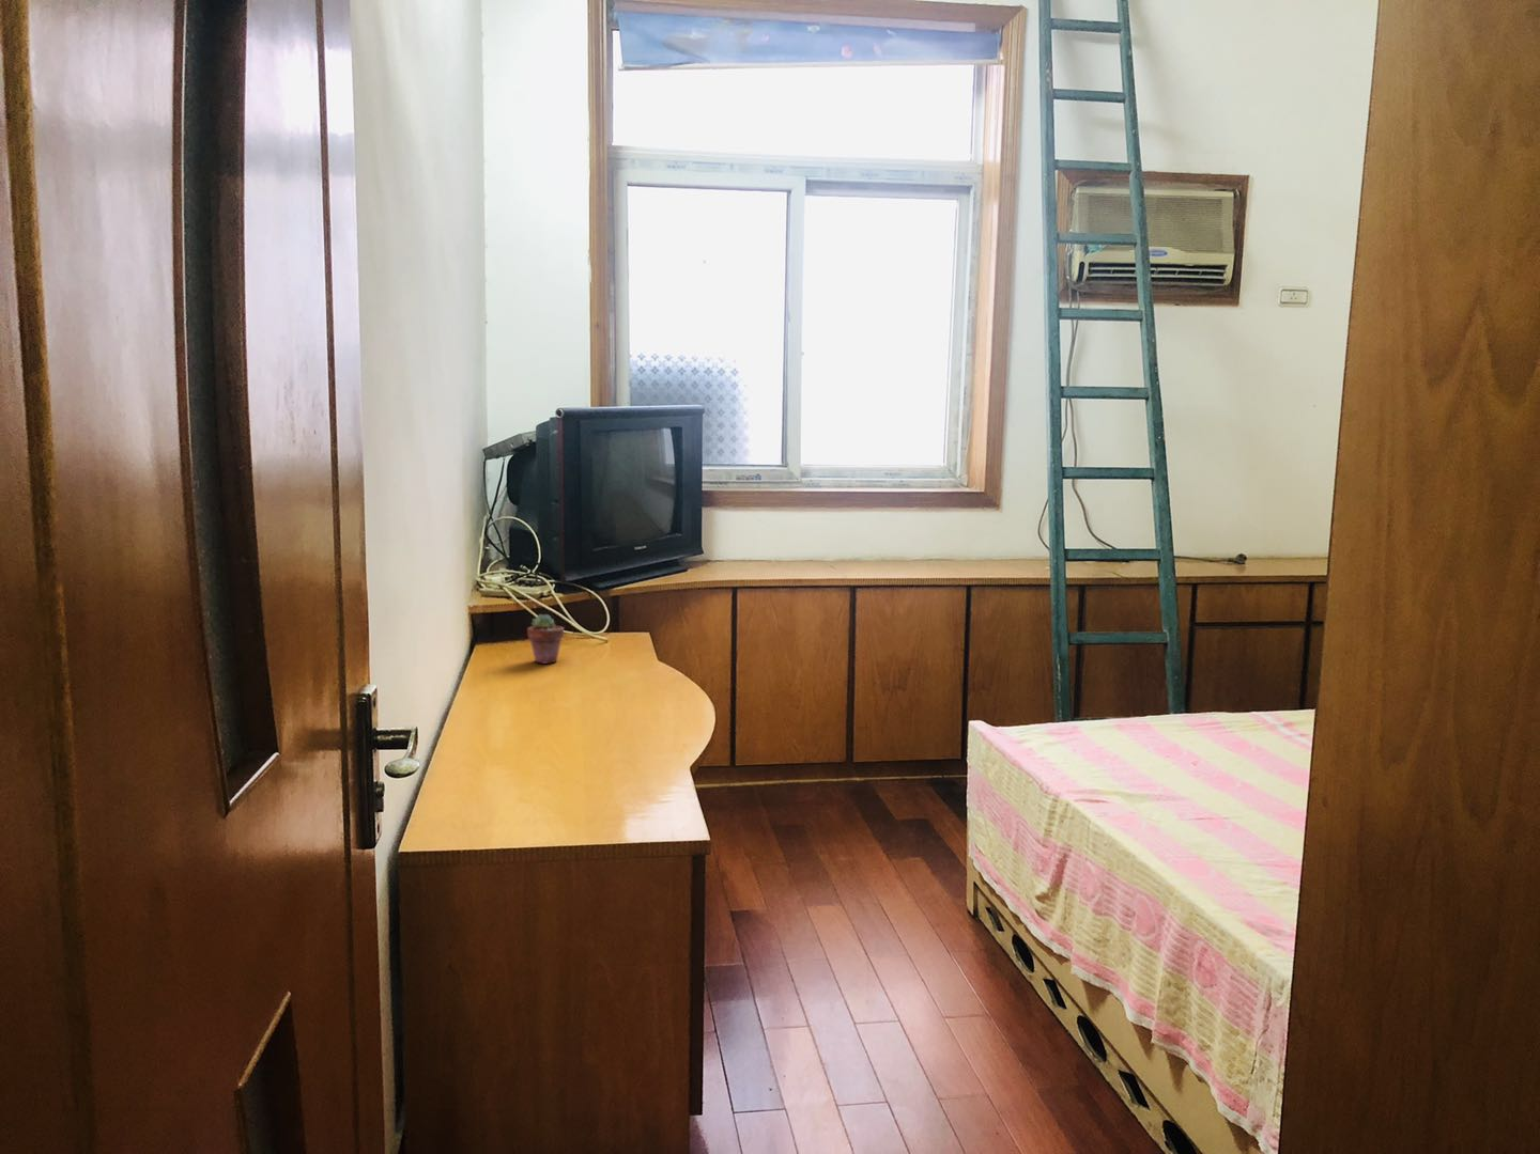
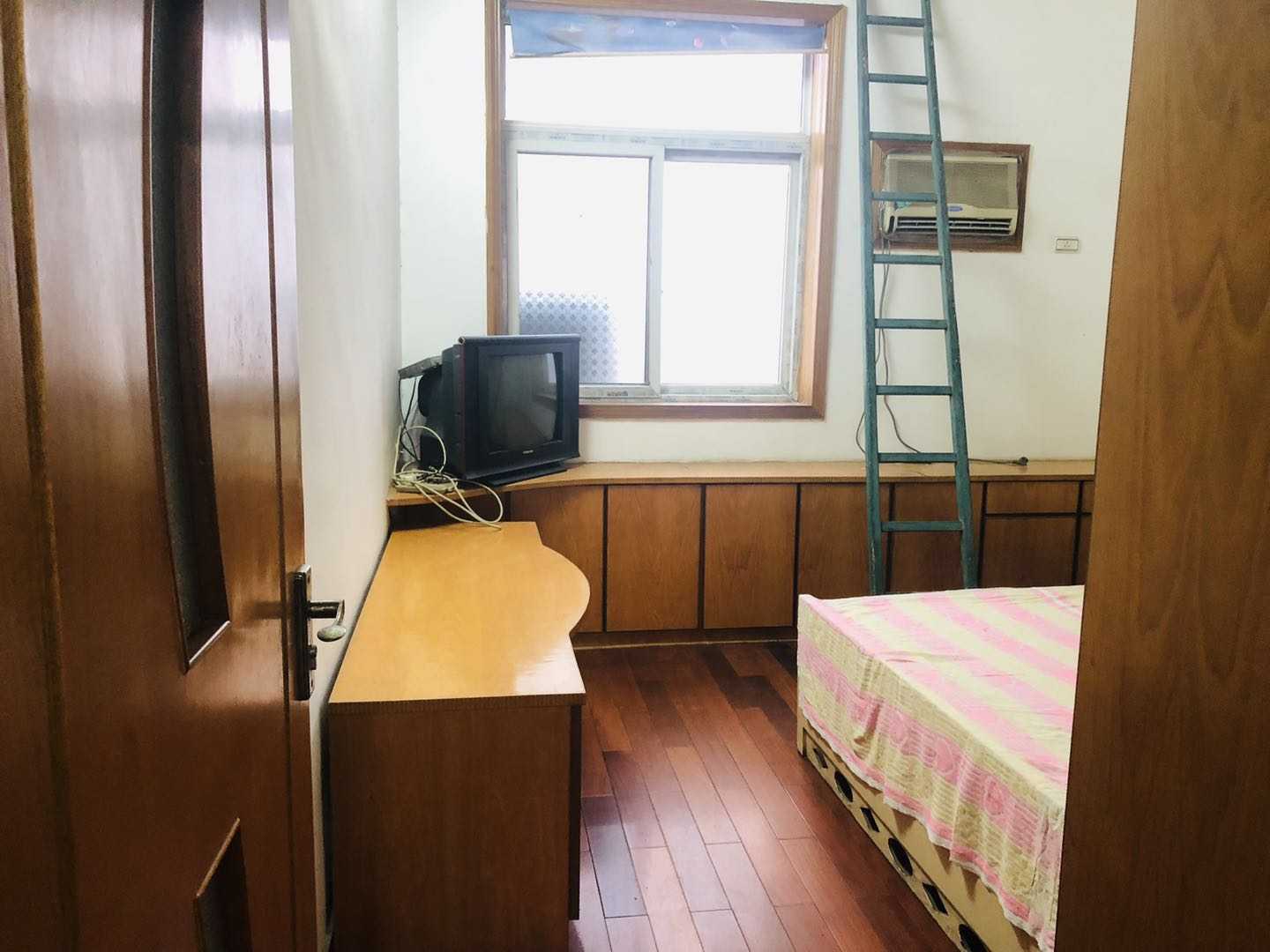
- potted succulent [526,613,565,664]
